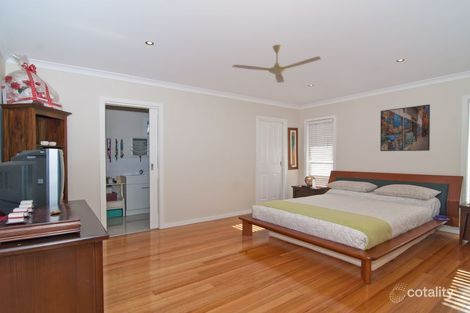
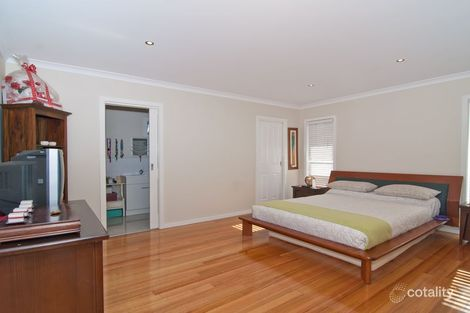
- ceiling fan [231,44,322,84]
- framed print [379,103,431,152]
